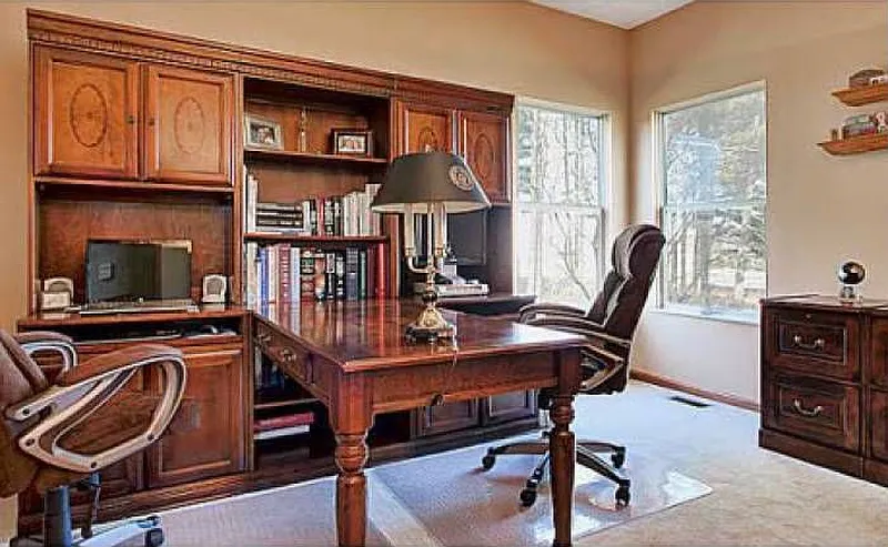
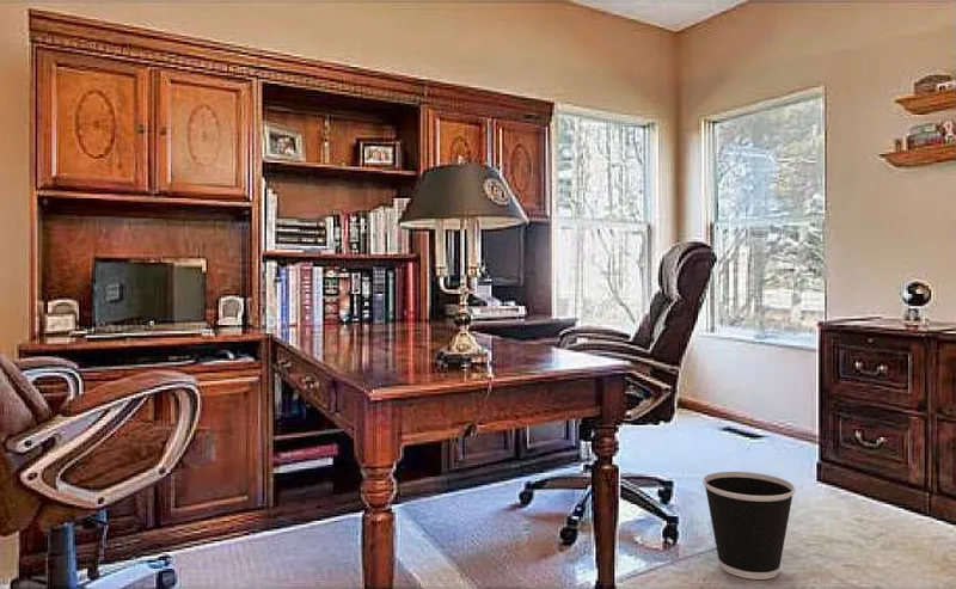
+ wastebasket [701,471,797,581]
